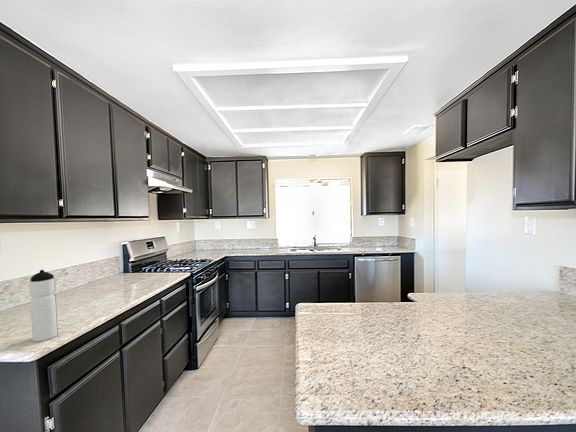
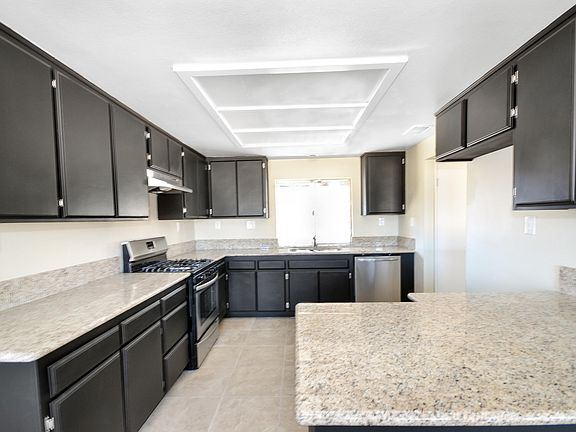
- water bottle [28,269,59,342]
